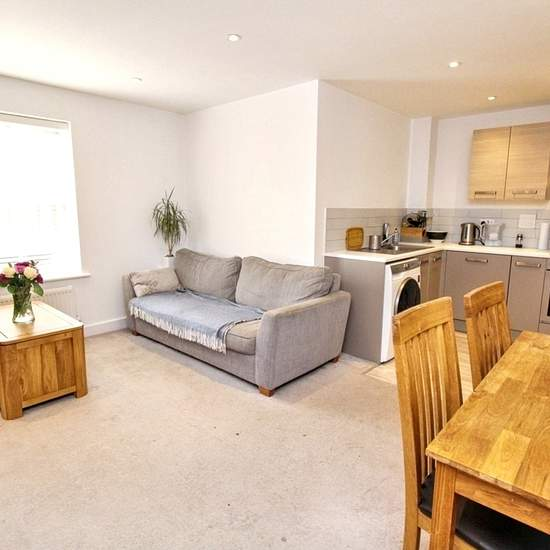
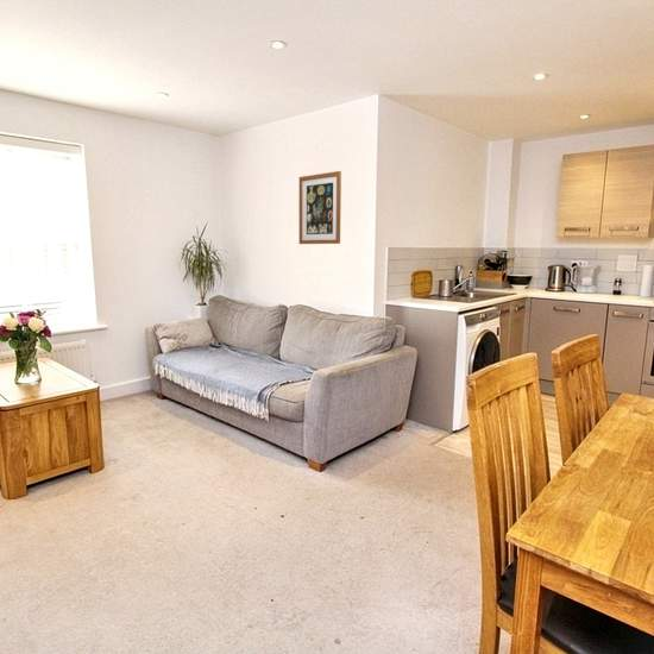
+ wall art [298,170,342,245]
